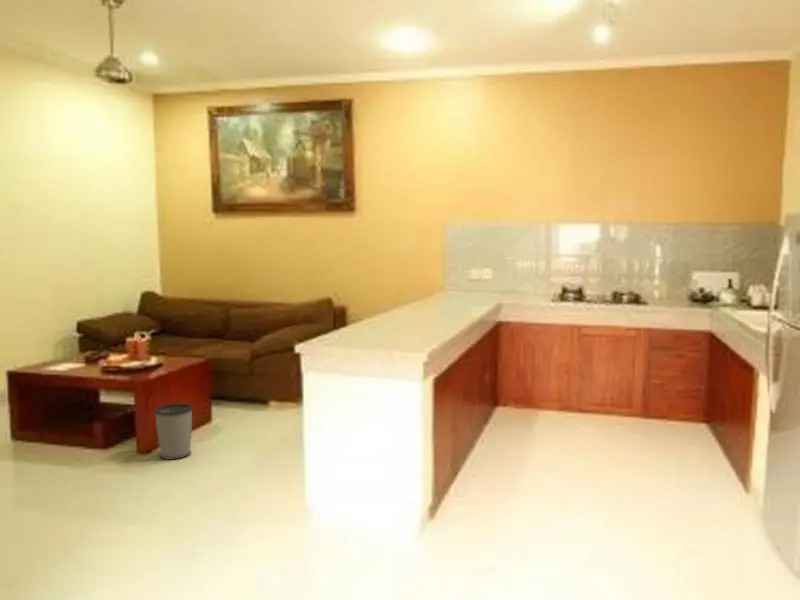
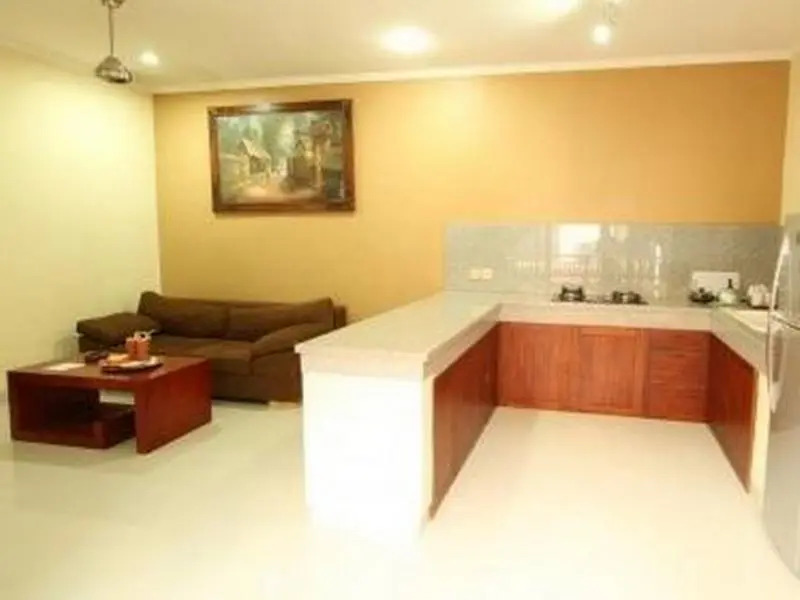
- wastebasket [153,403,194,461]
